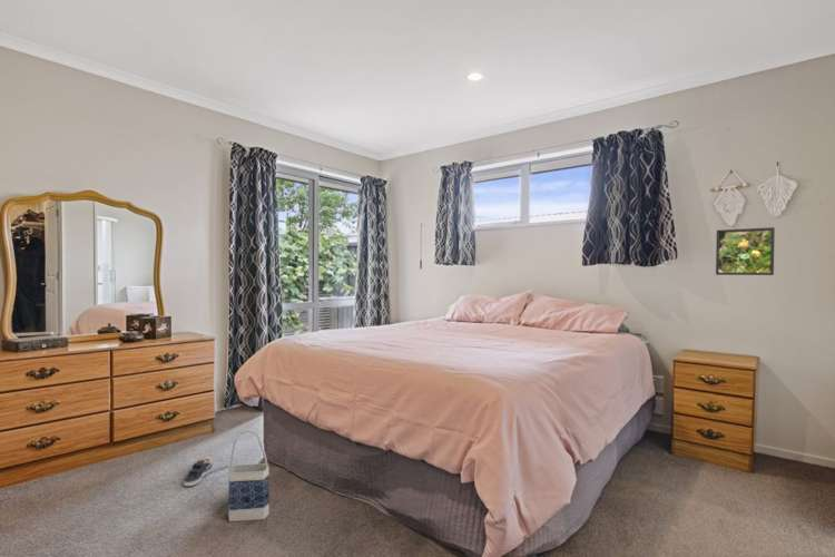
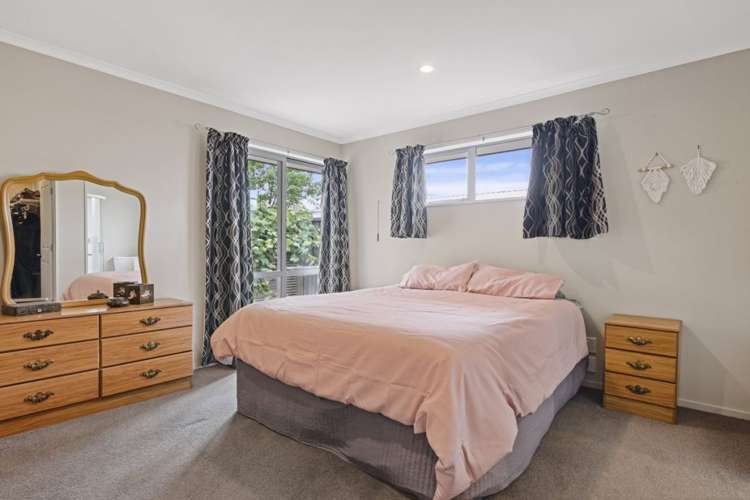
- bag [227,429,271,522]
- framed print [715,226,776,276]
- sneaker [183,456,213,487]
